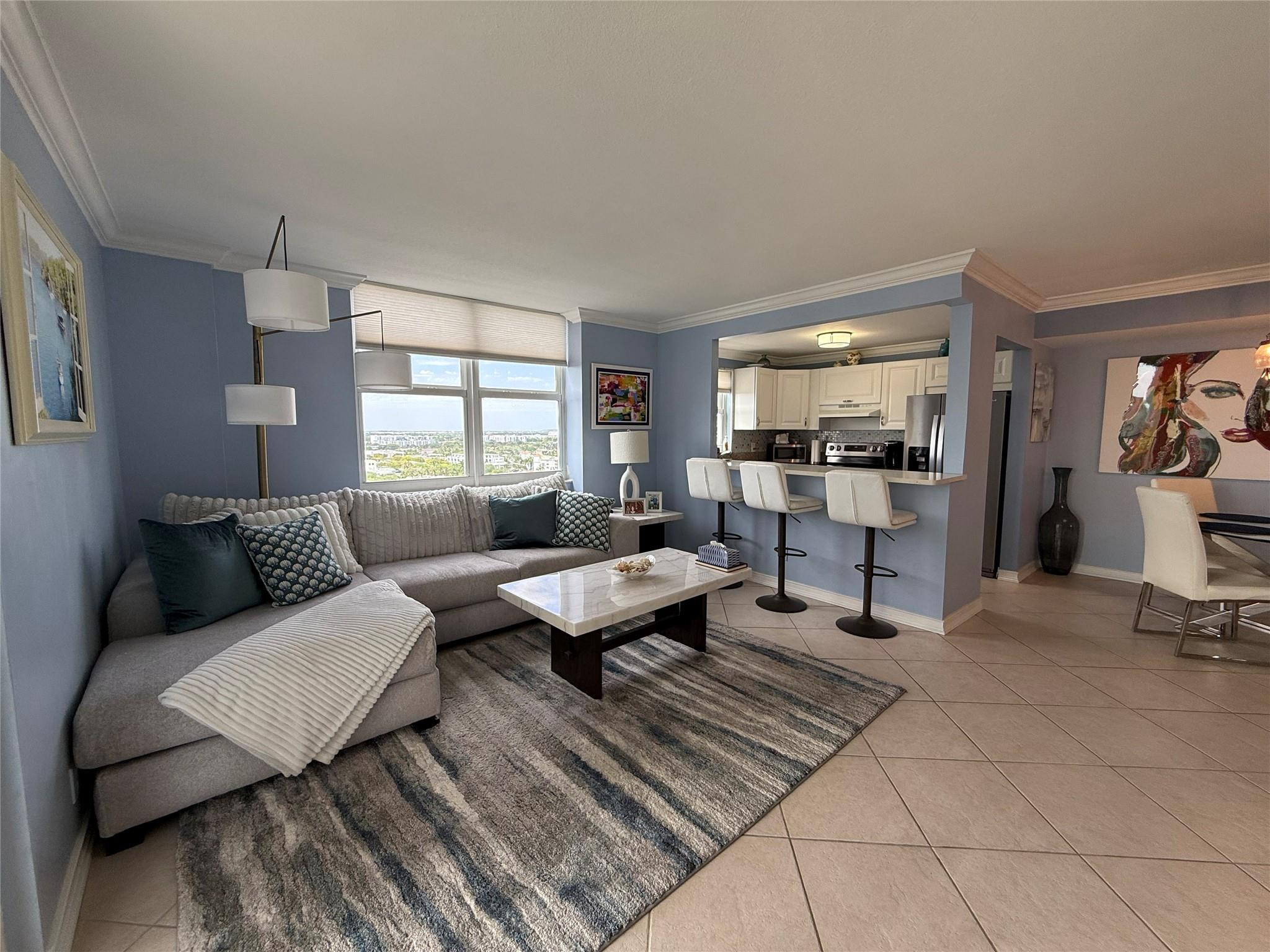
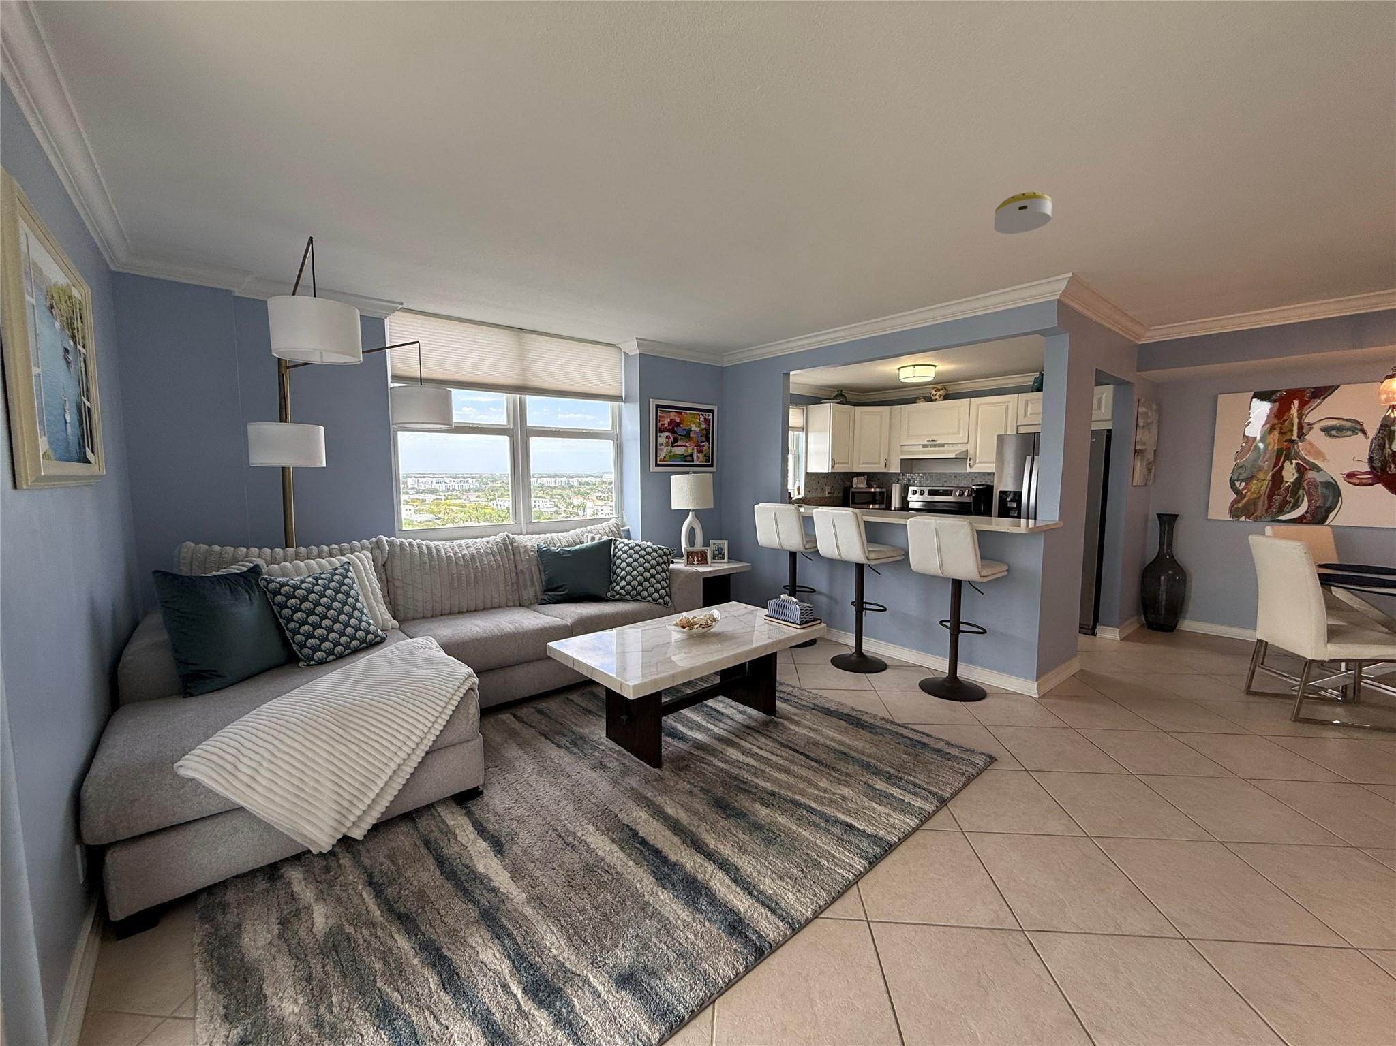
+ smoke detector [994,191,1052,234]
